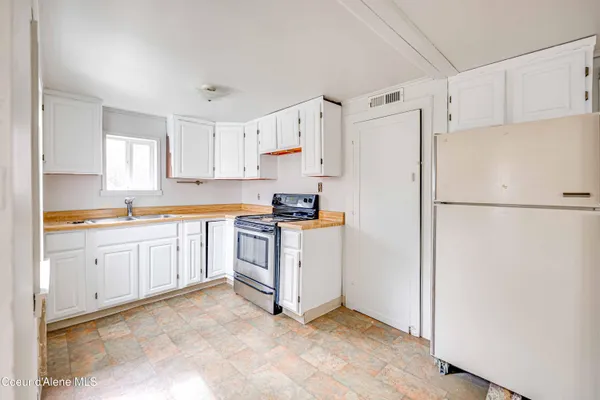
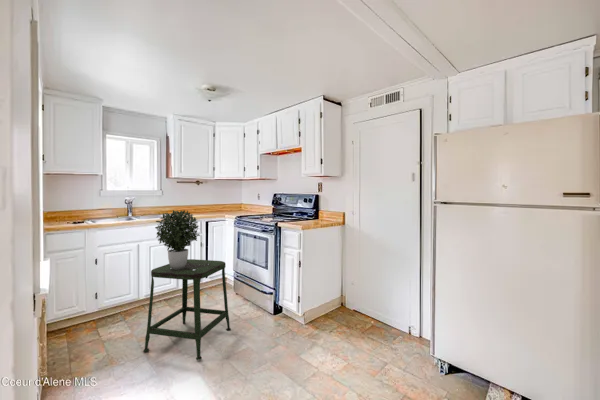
+ stool [142,258,232,361]
+ potted plant [154,209,201,270]
